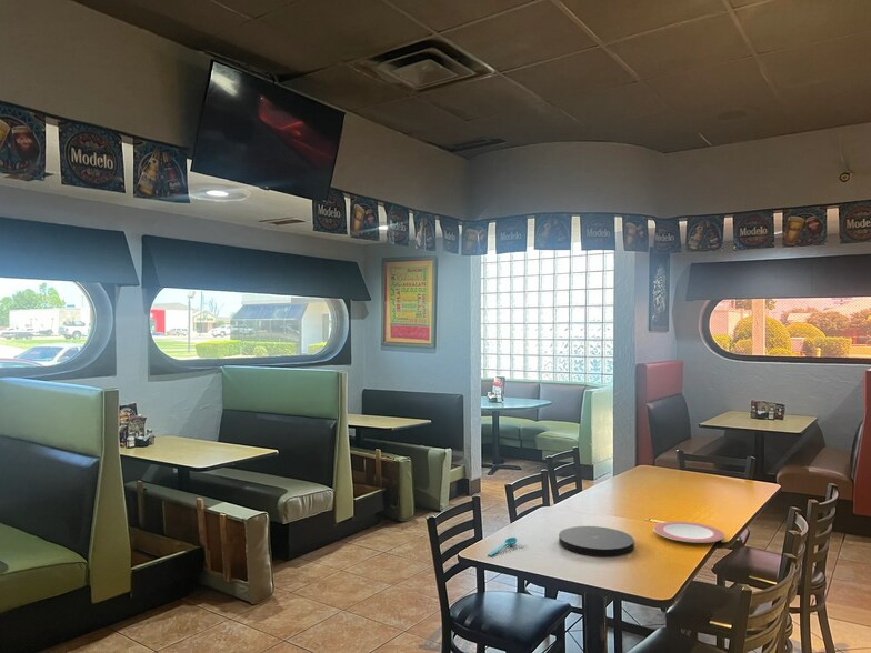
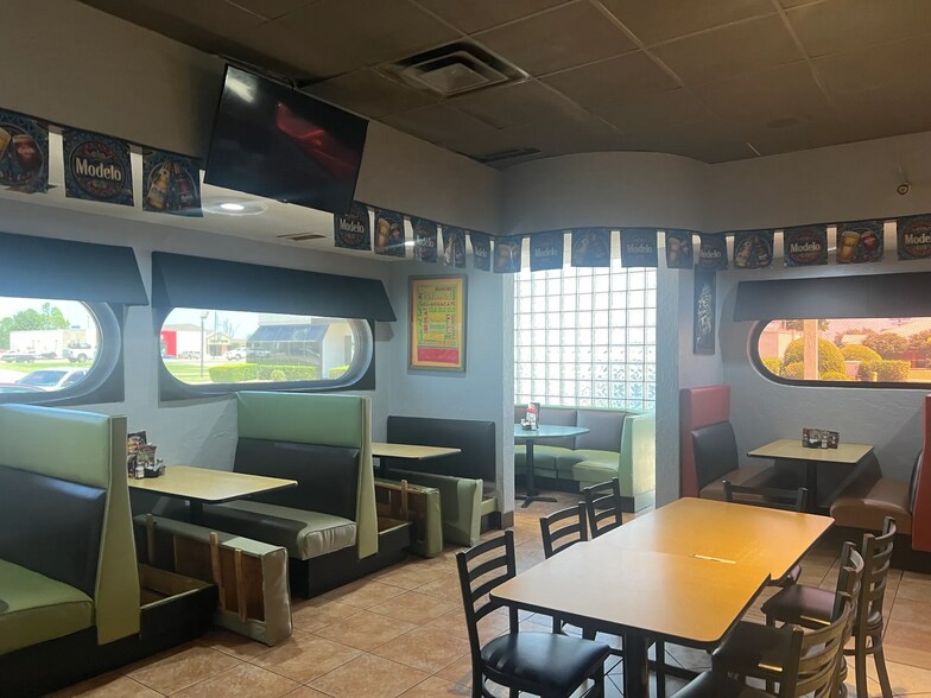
- spoon [487,536,518,557]
- plate [652,521,725,544]
- plate [558,525,635,557]
